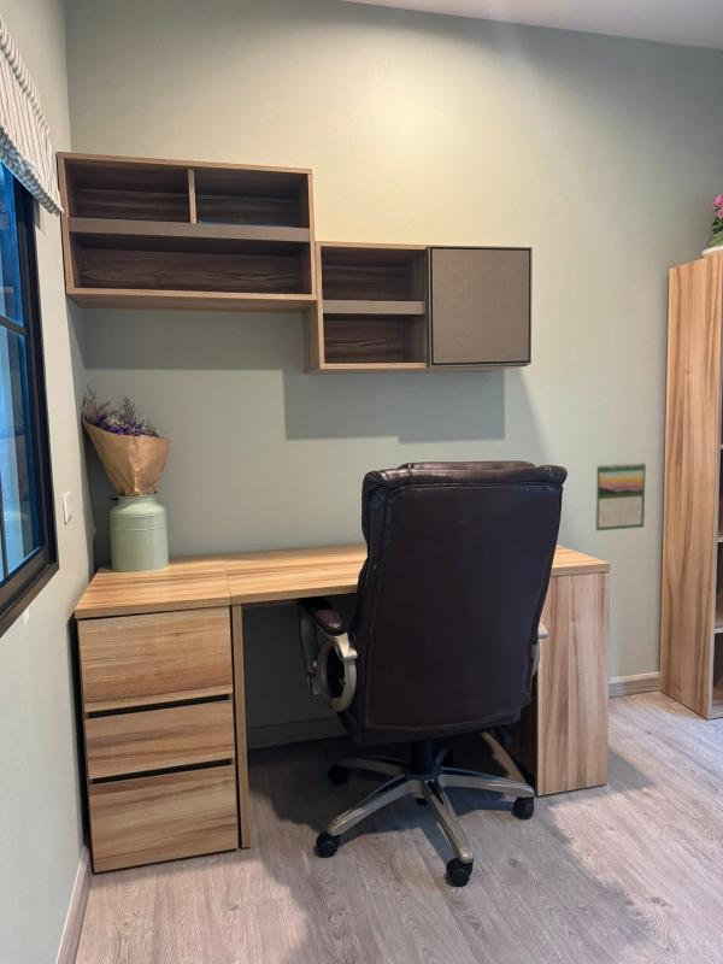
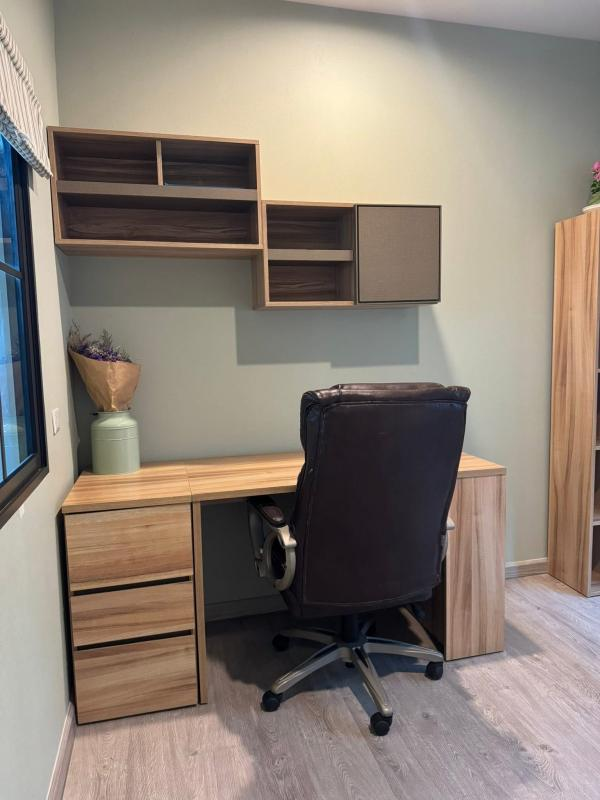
- calendar [594,462,647,533]
